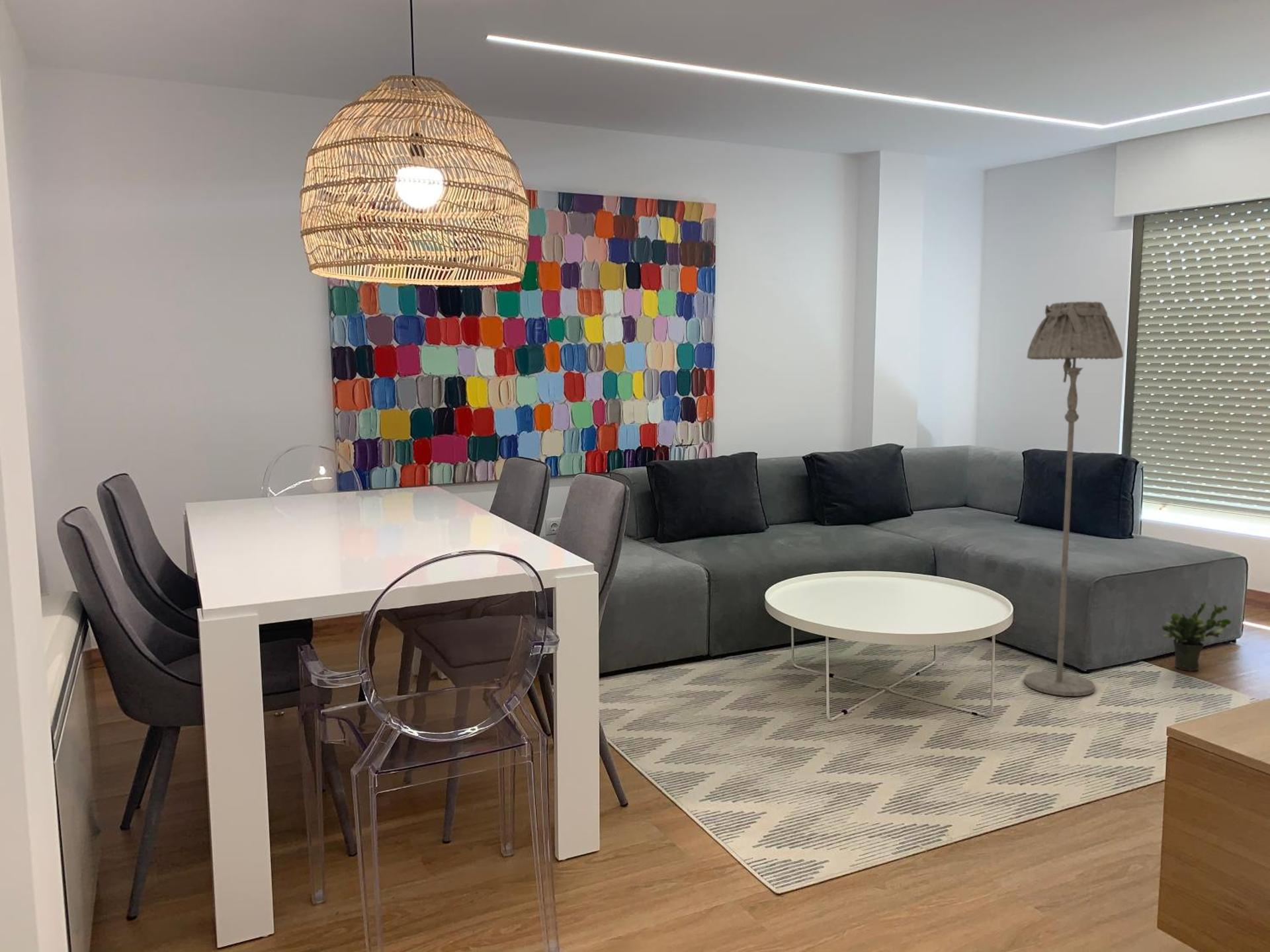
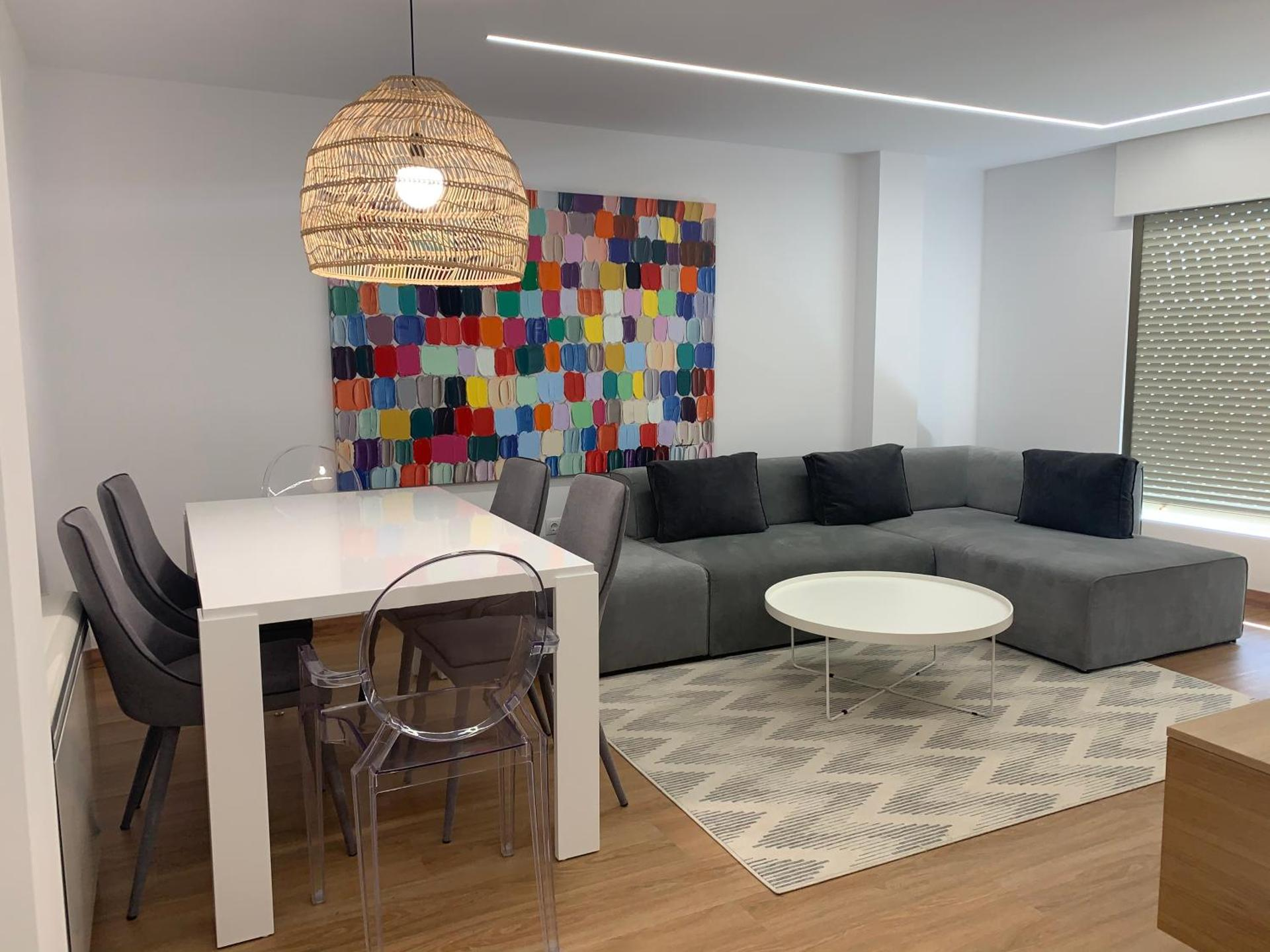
- floor lamp [1023,301,1124,697]
- potted plant [1162,600,1232,672]
